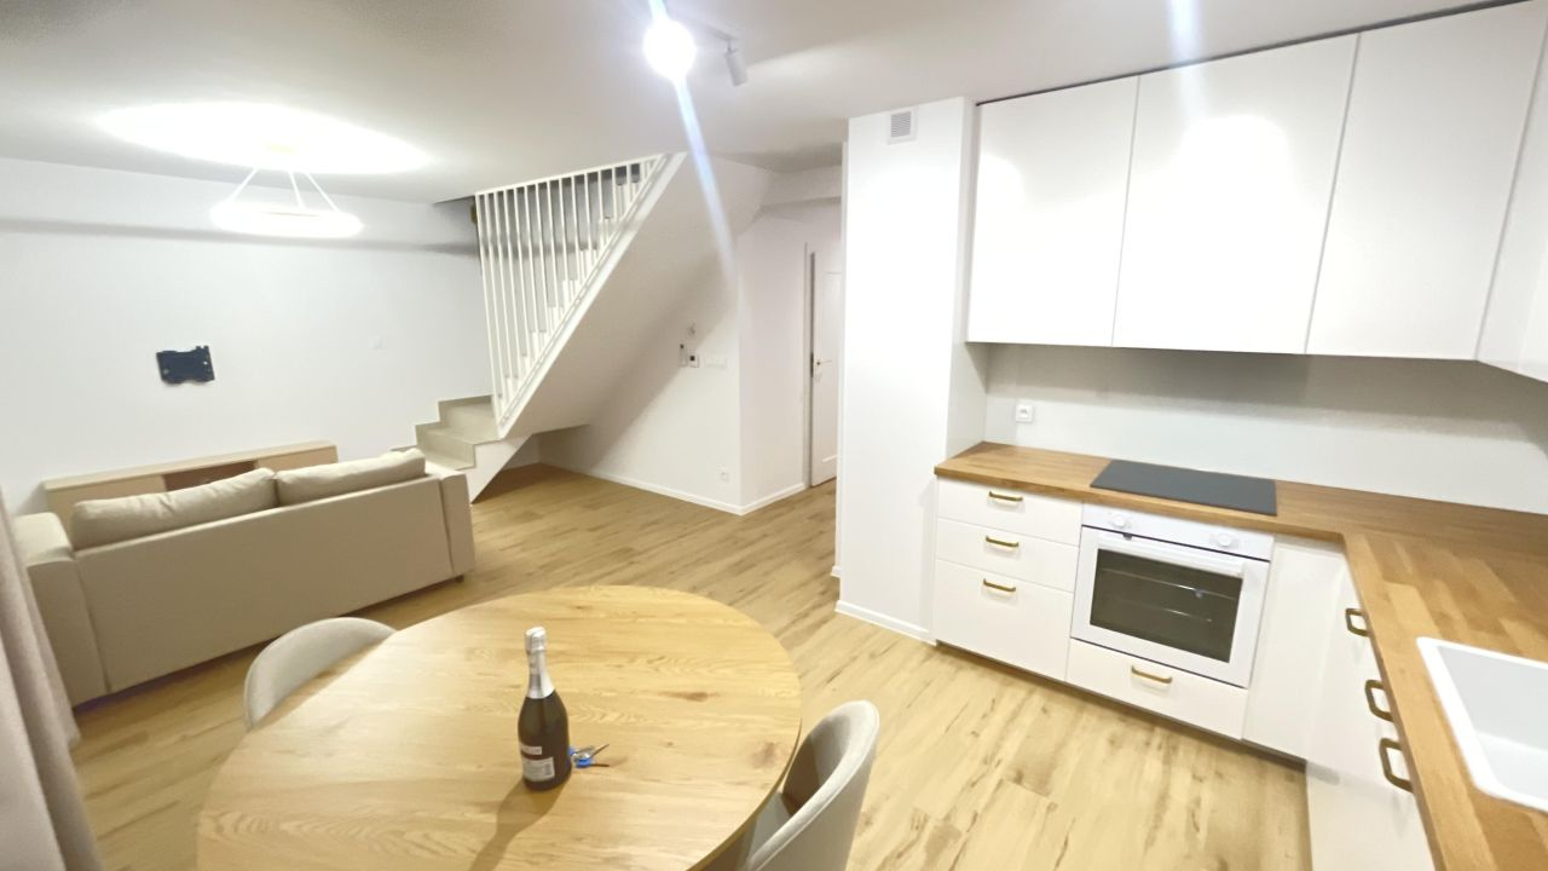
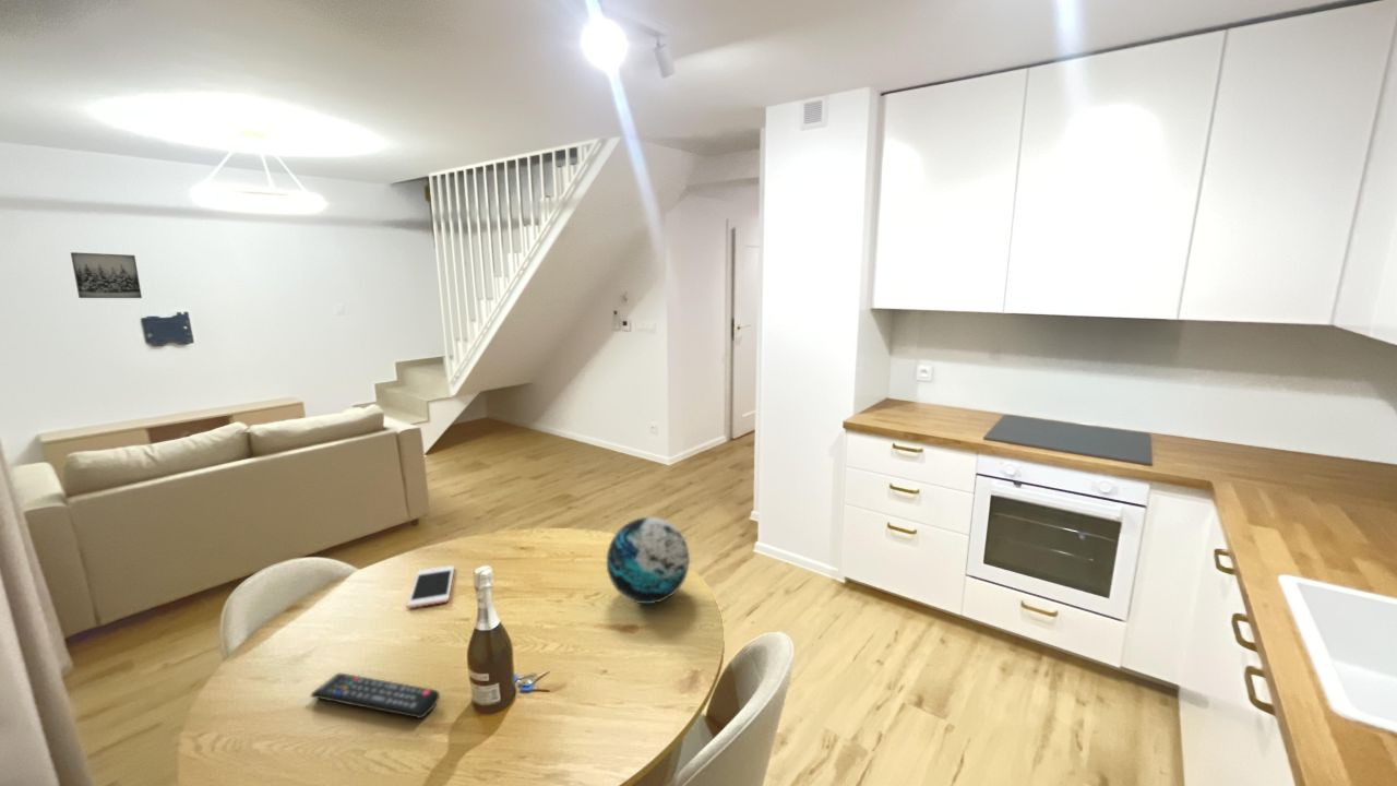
+ remote control [309,672,441,719]
+ wall art [70,251,143,299]
+ cell phone [407,564,455,609]
+ decorative orb [606,516,691,605]
